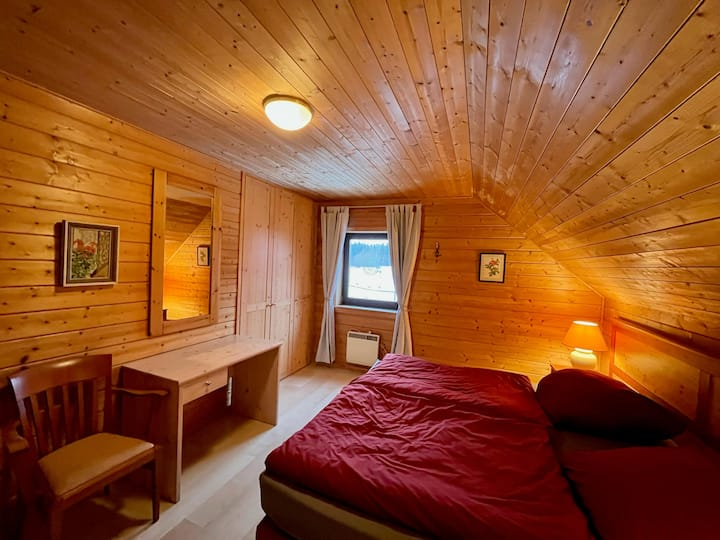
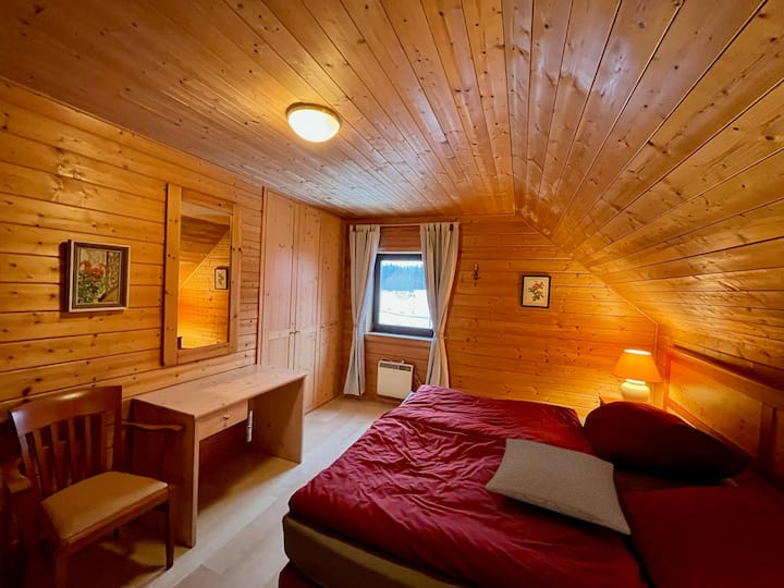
+ pillow [485,438,632,536]
